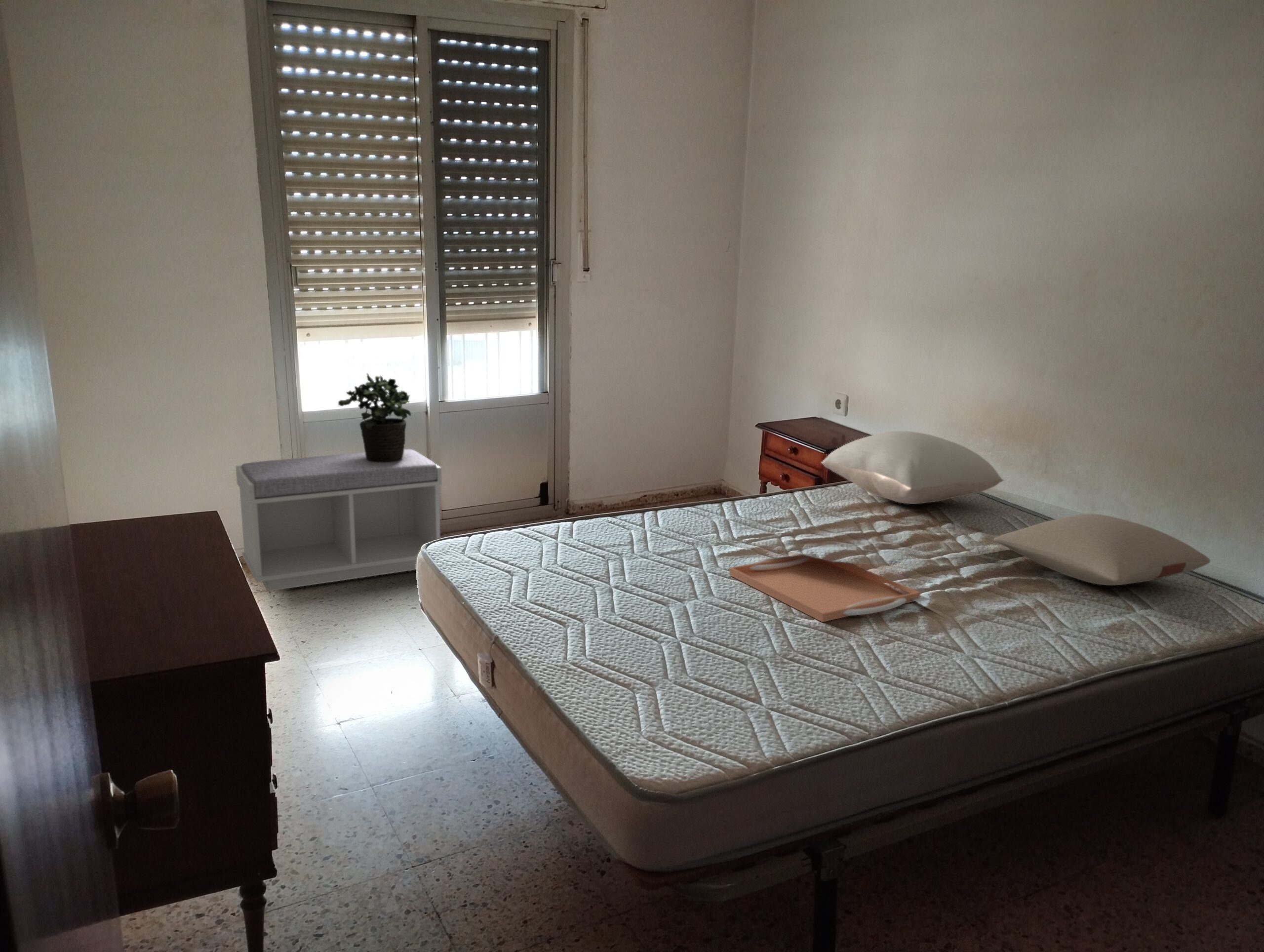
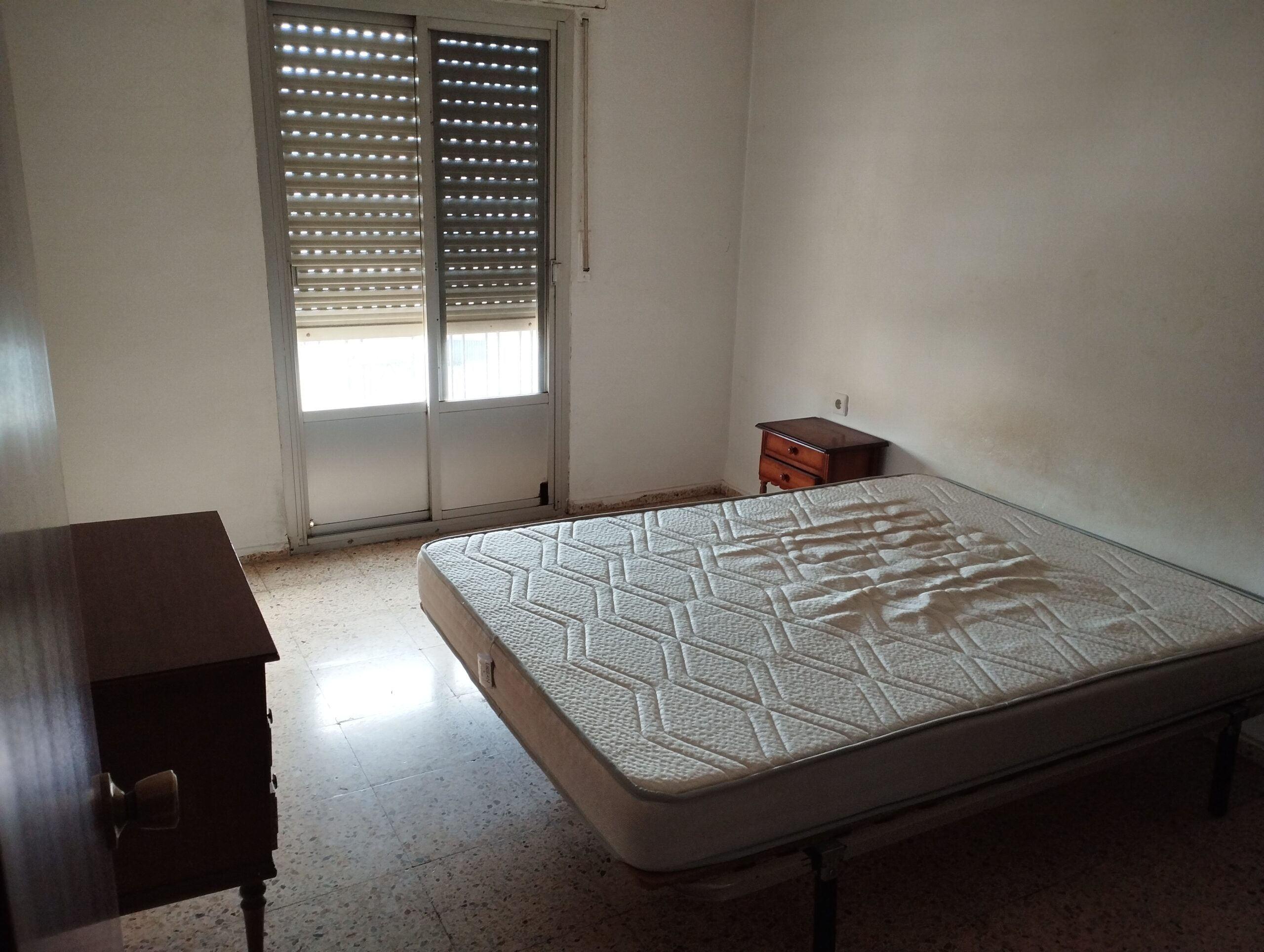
- potted plant [338,373,412,462]
- serving tray [729,554,921,623]
- bench [235,449,442,592]
- pillow [993,514,1211,586]
- pillow [821,430,1004,505]
